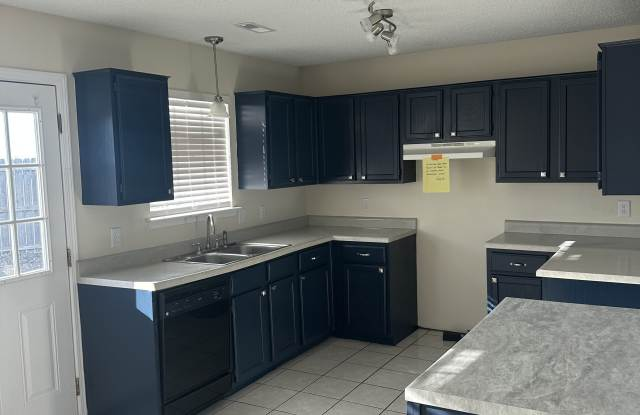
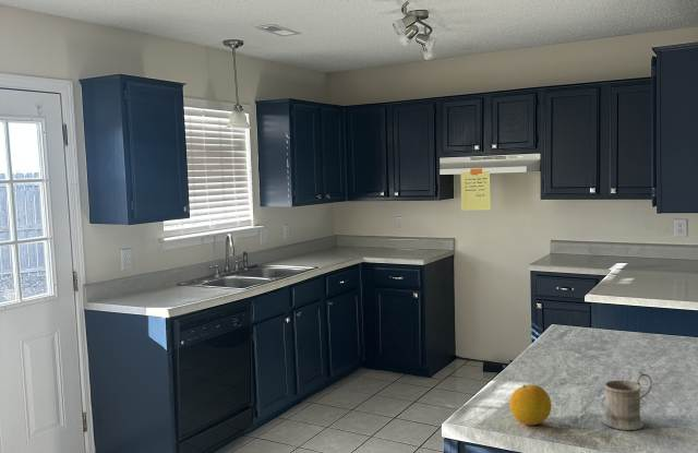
+ fruit [508,383,553,426]
+ mug [601,371,653,431]
